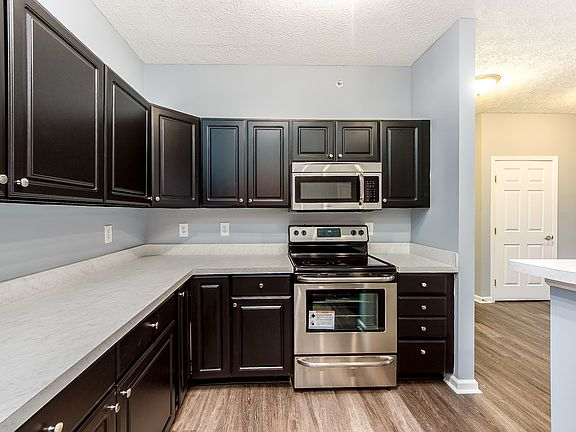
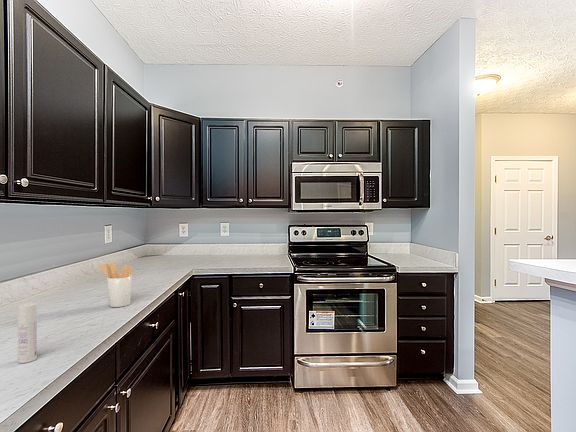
+ utensil holder [97,262,133,308]
+ bottle [17,302,38,364]
